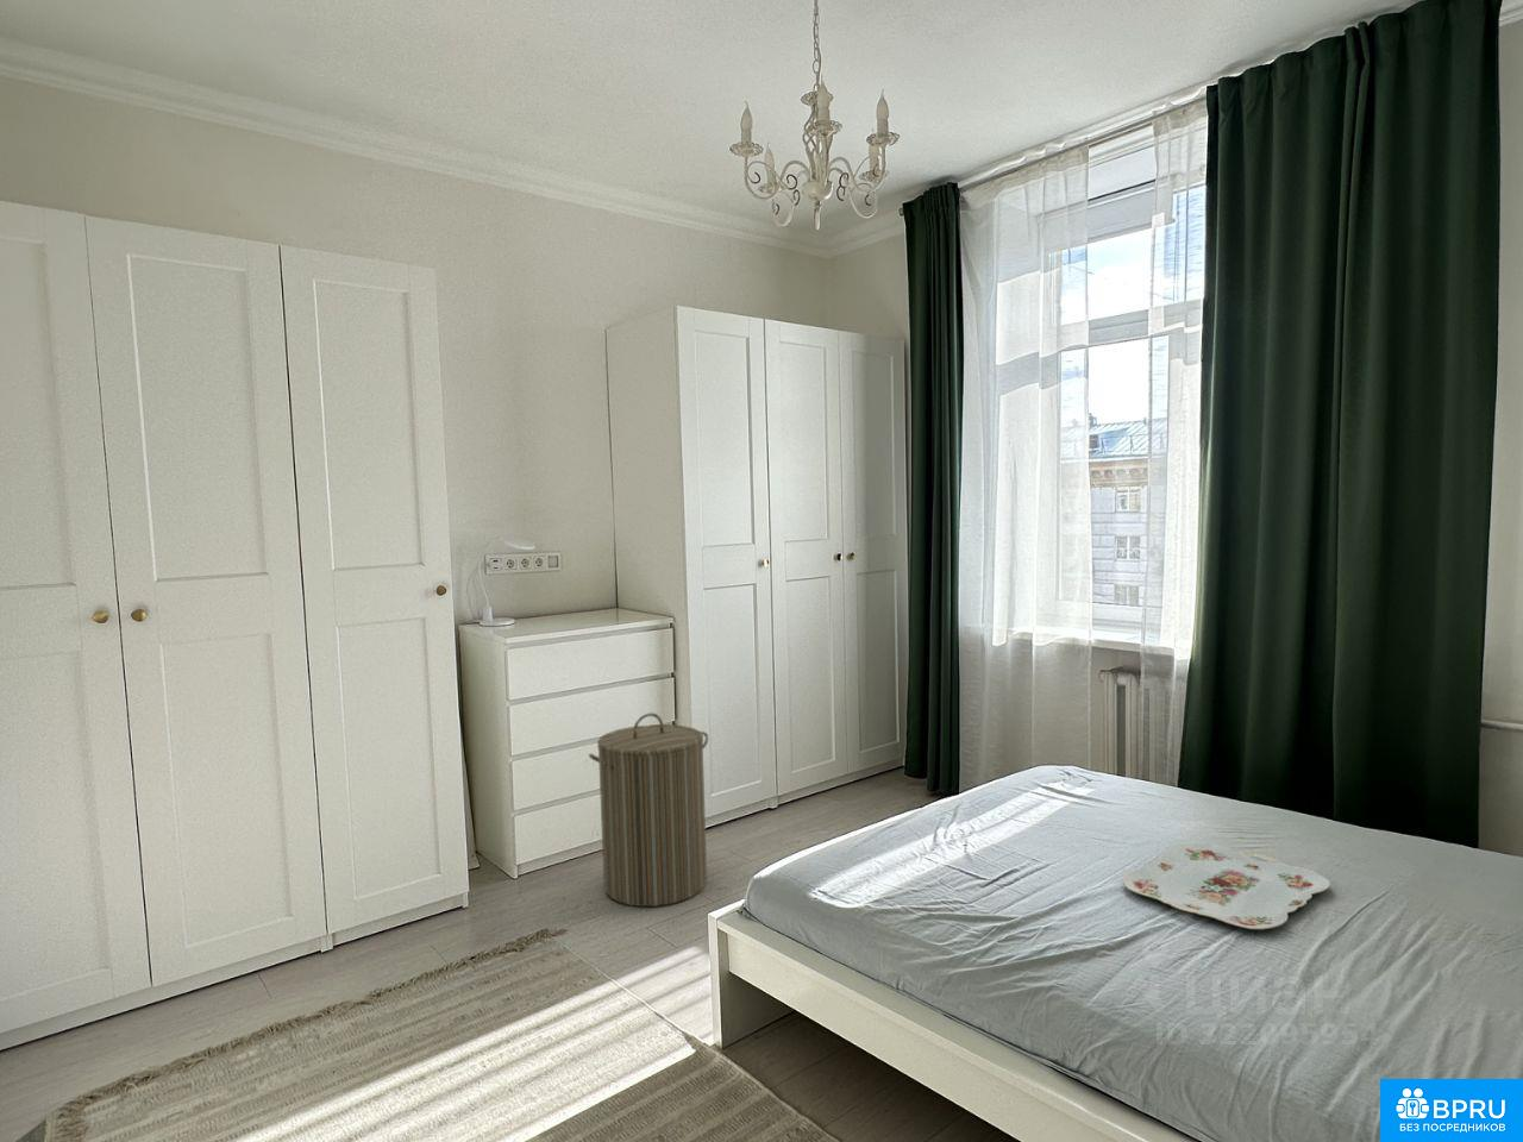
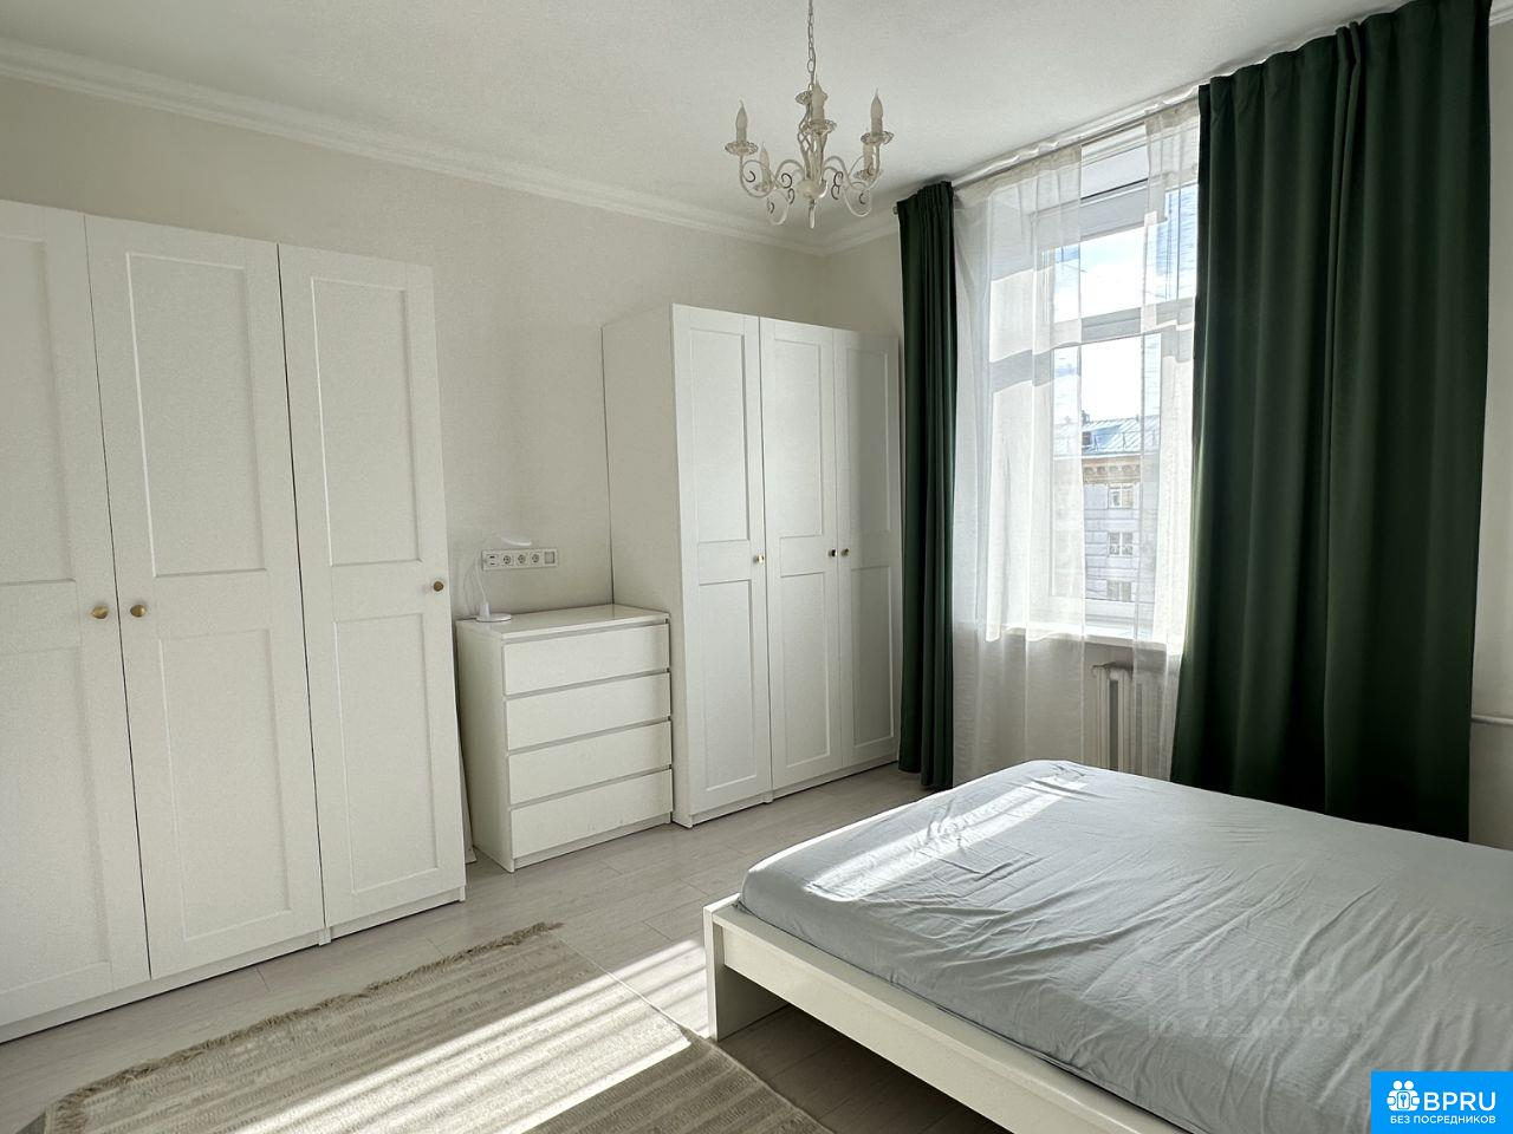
- serving tray [1122,842,1331,930]
- laundry hamper [588,713,709,908]
